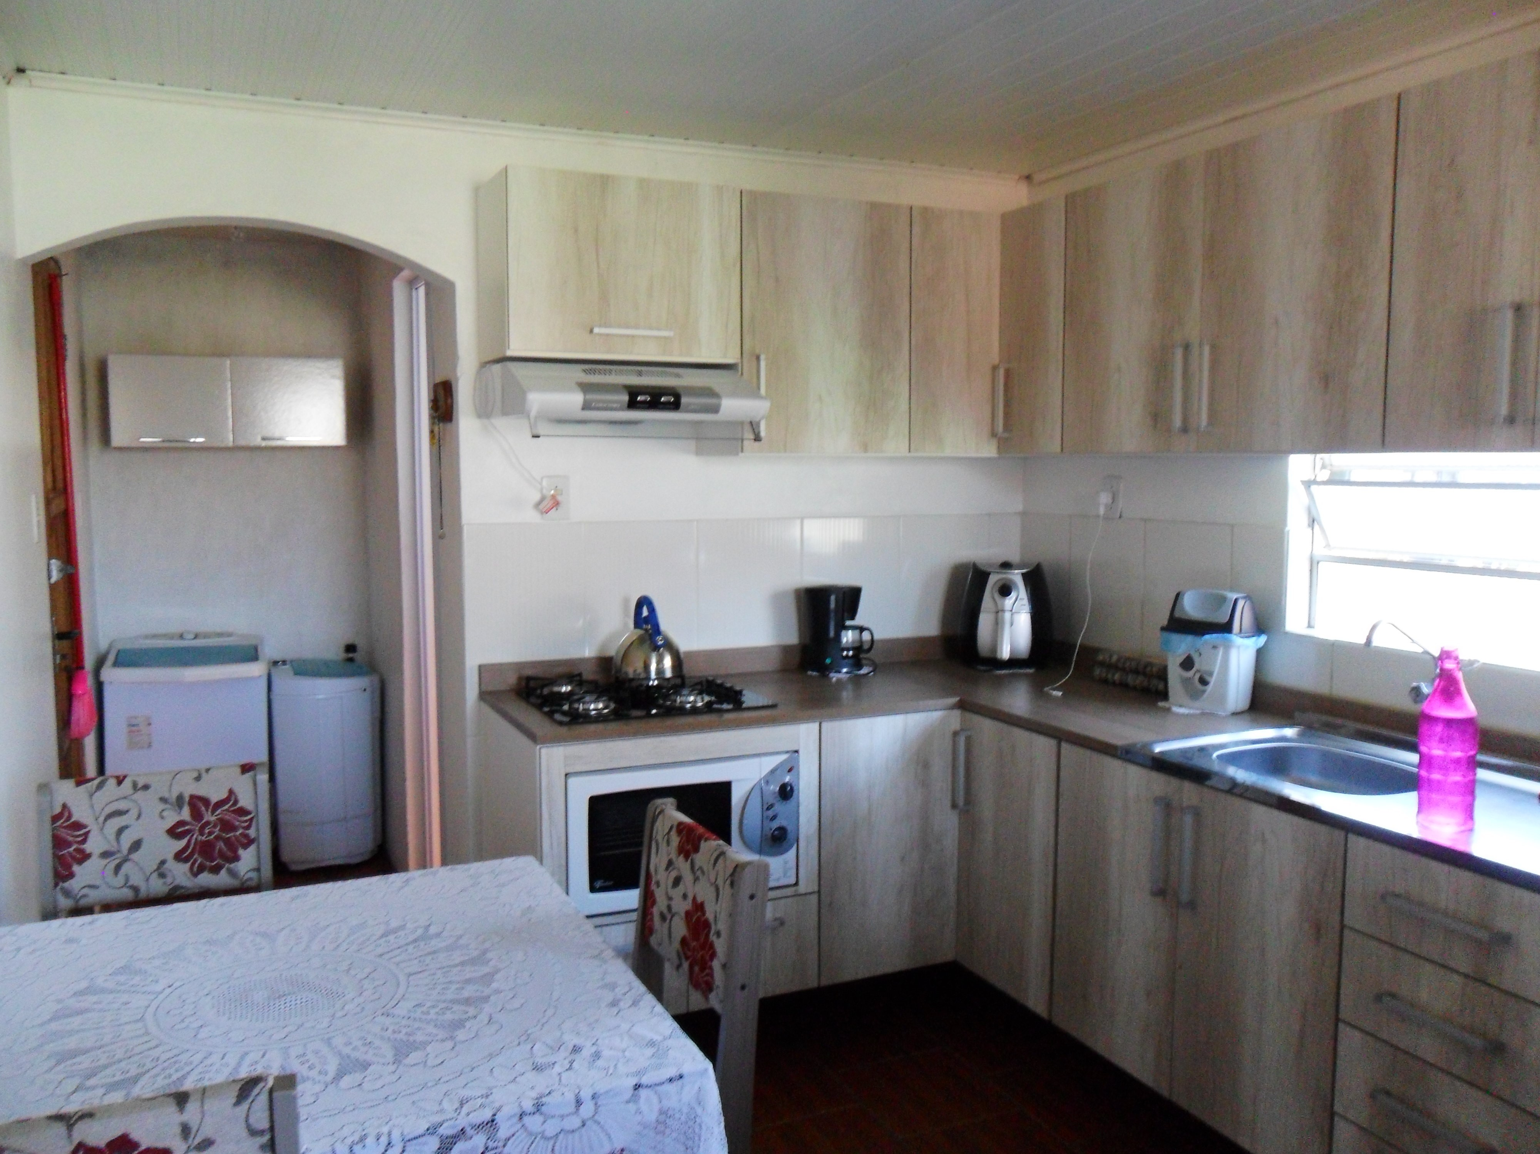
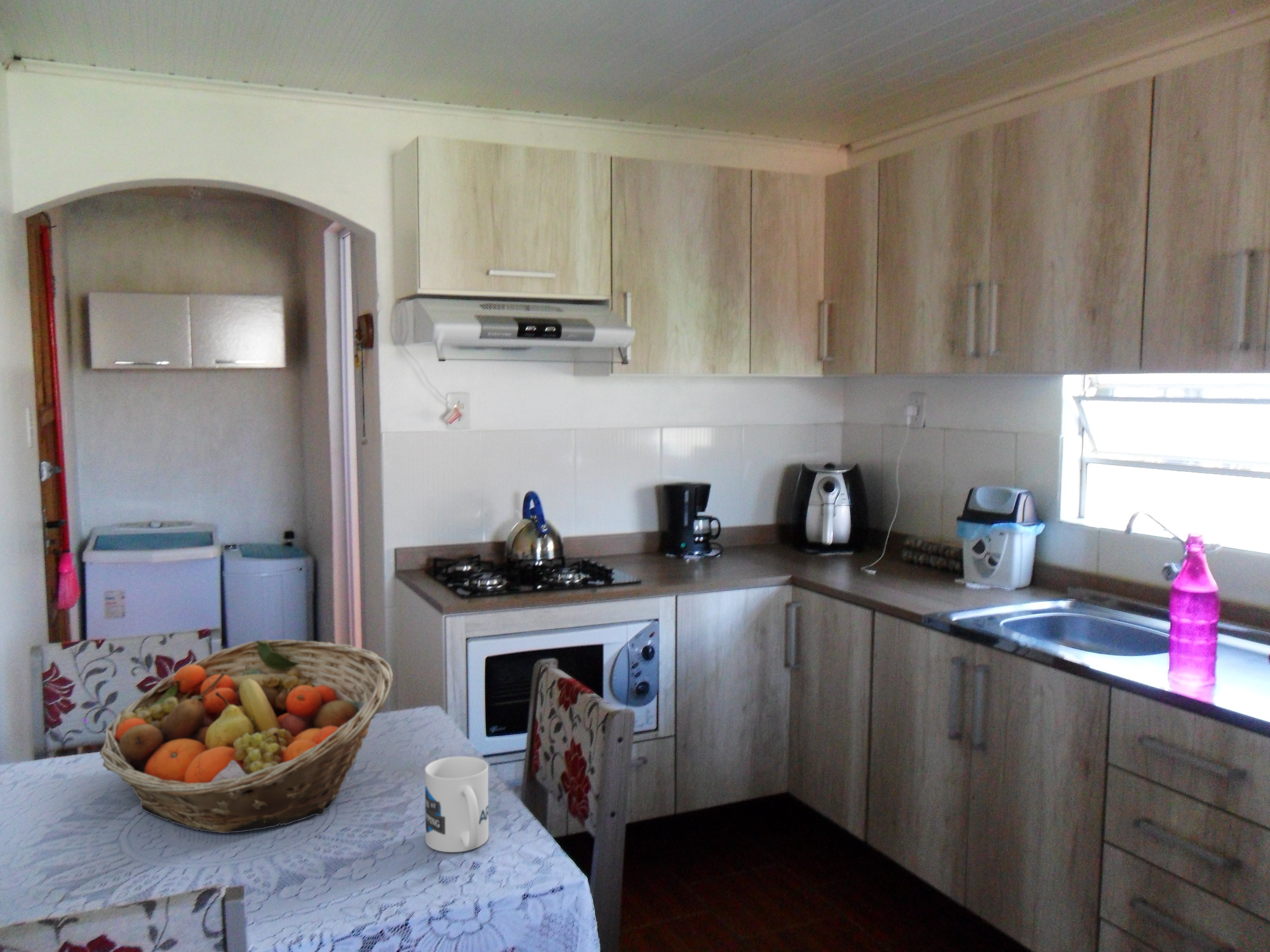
+ fruit basket [100,639,393,833]
+ mug [424,756,489,853]
